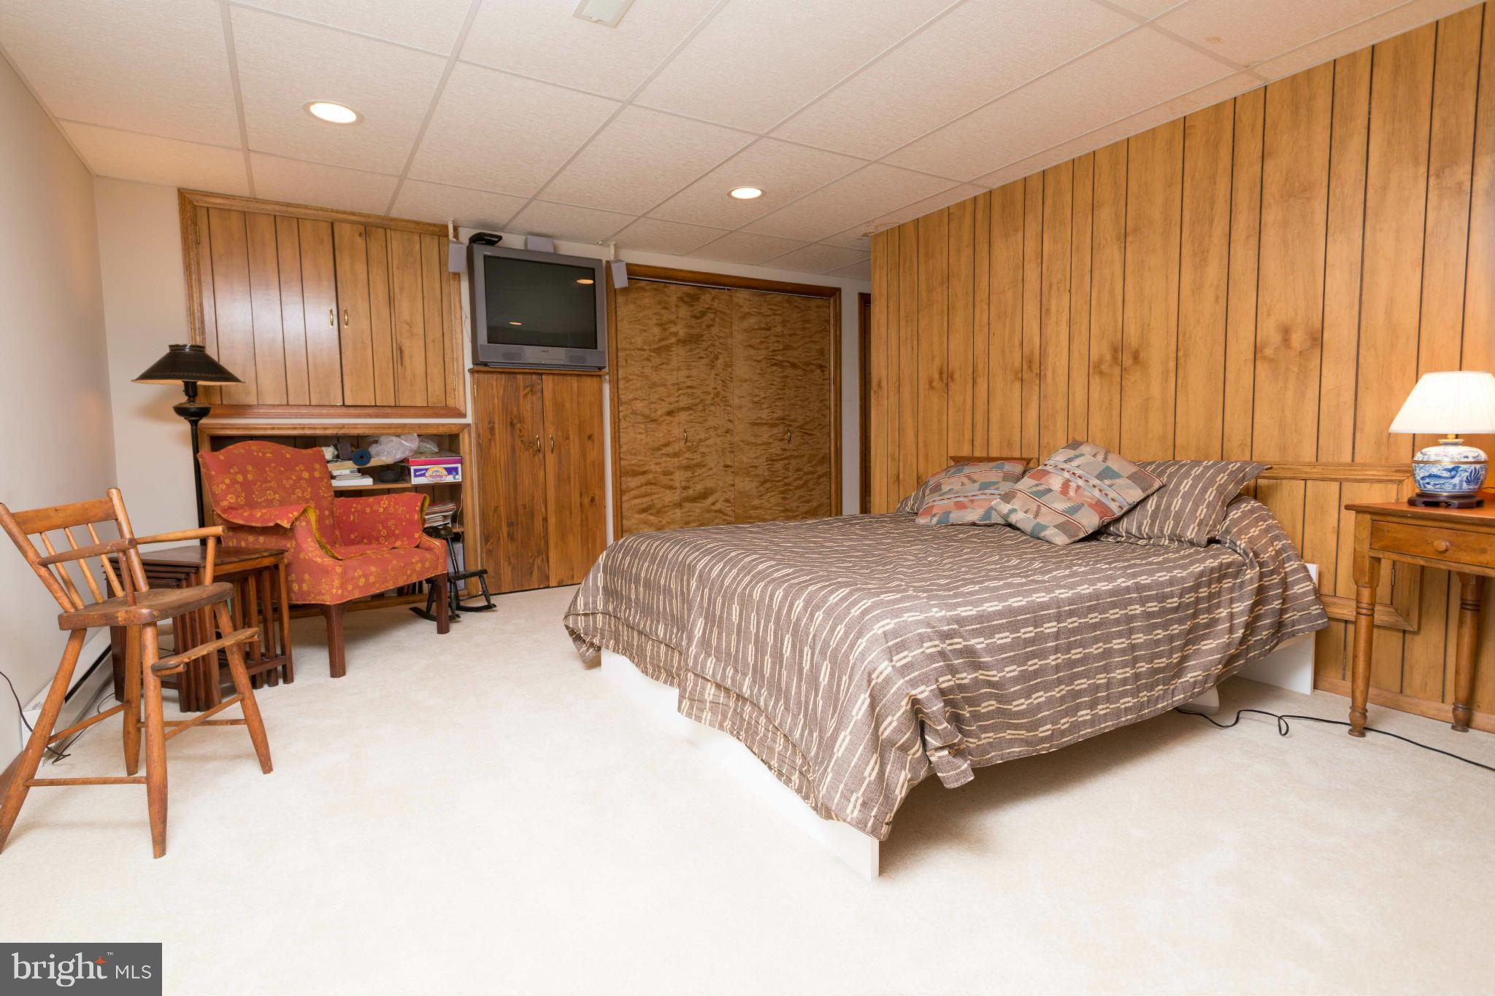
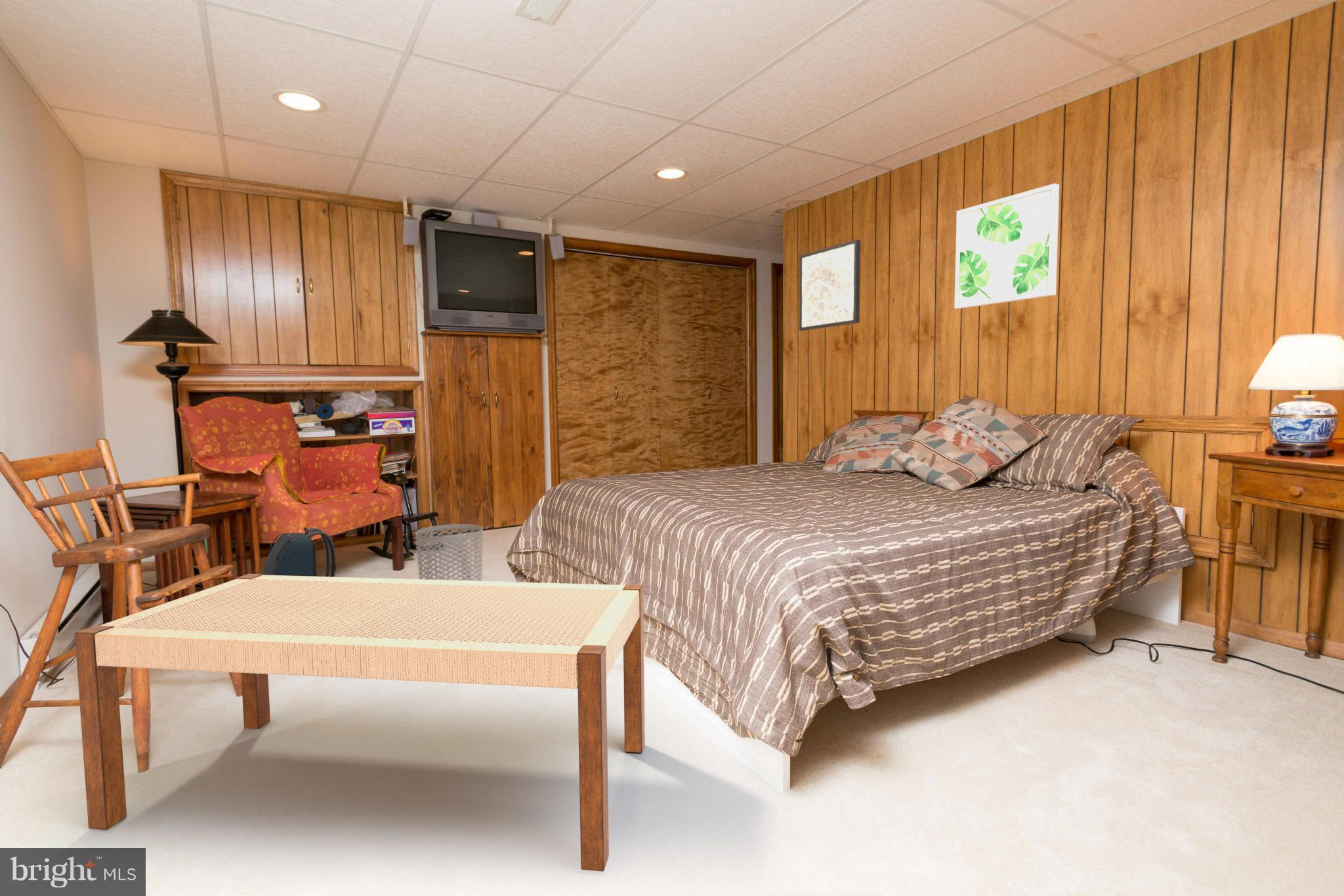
+ backpack [262,527,337,636]
+ bench [74,573,646,872]
+ wall art [954,183,1060,310]
+ wall art [799,239,861,331]
+ waste bin [415,523,484,581]
